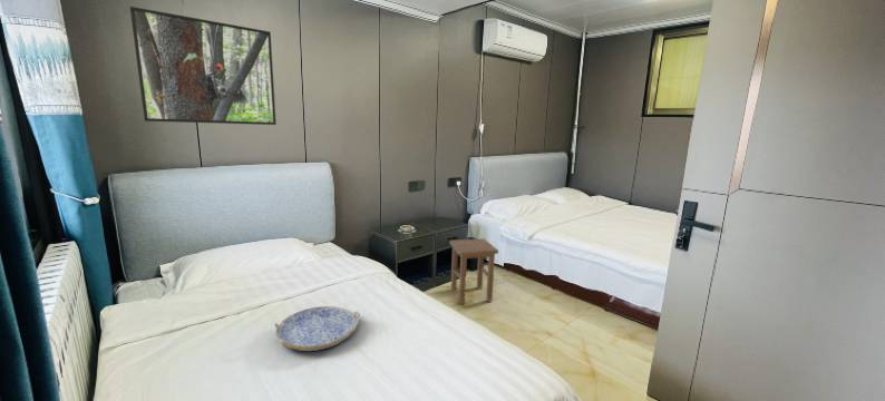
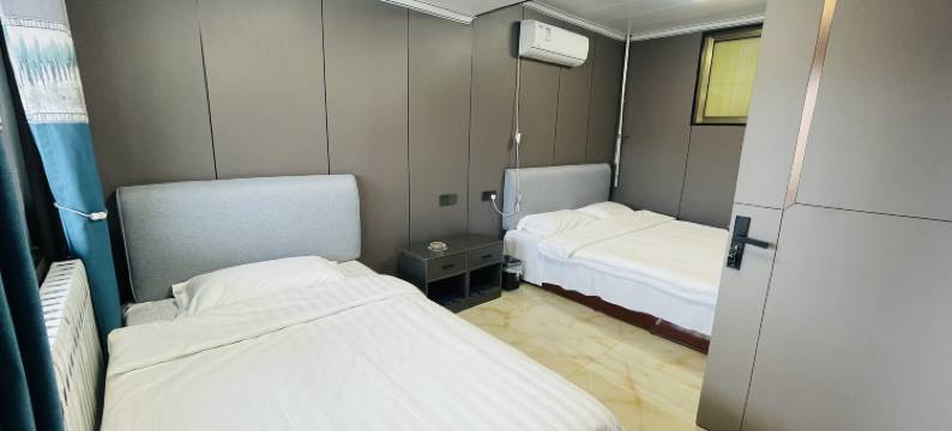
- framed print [129,6,278,126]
- stool [448,237,499,305]
- serving tray [271,305,361,352]
